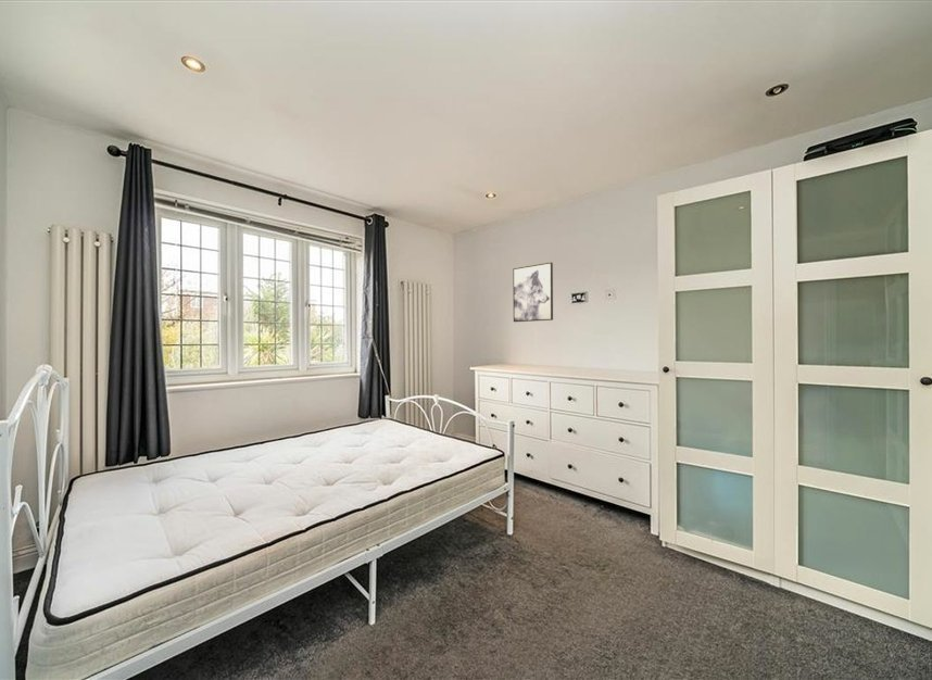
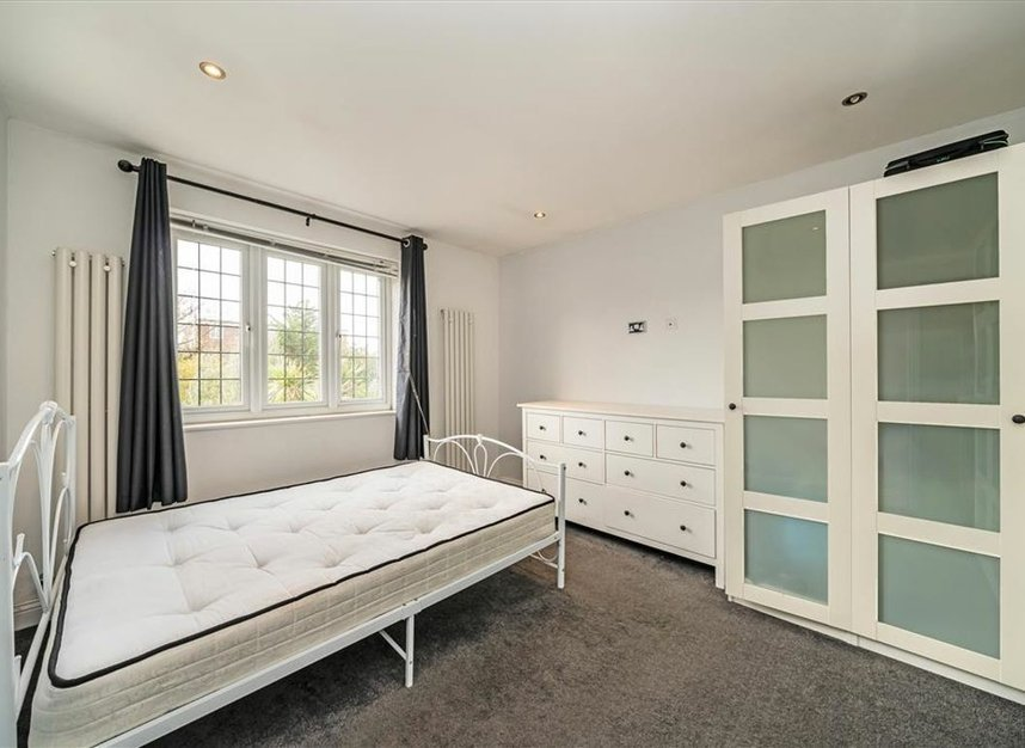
- wall art [512,261,554,323]
